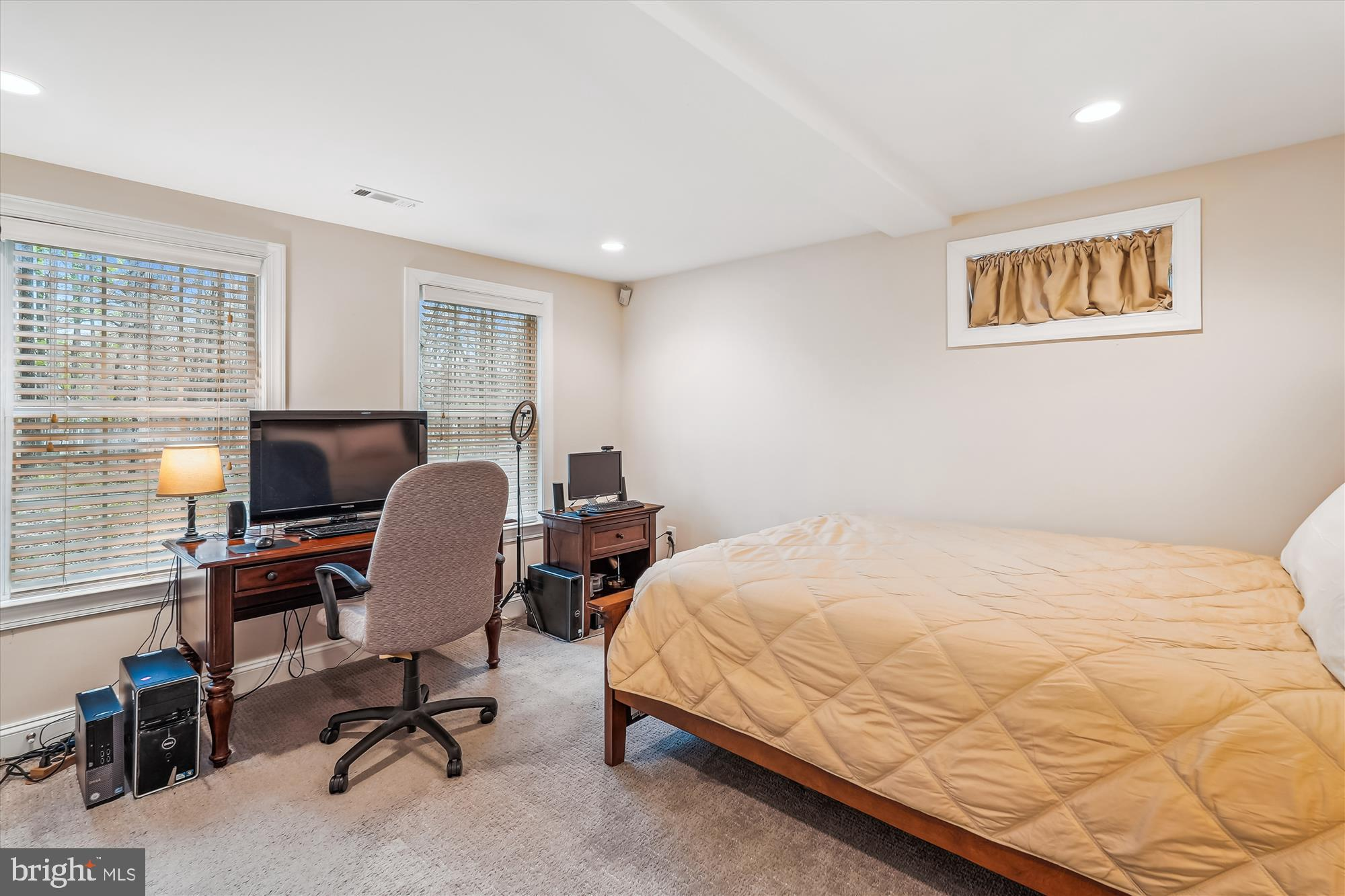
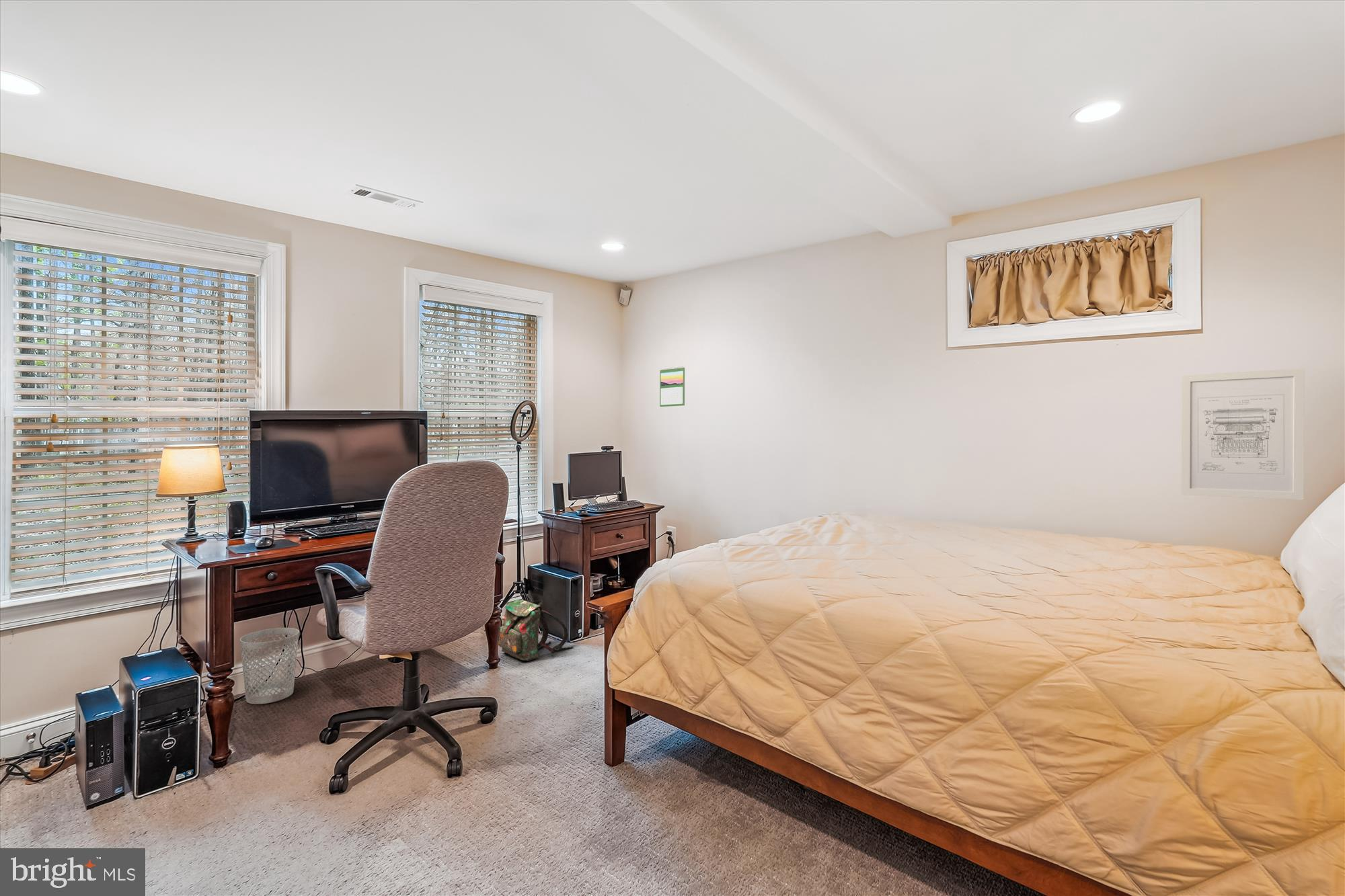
+ wastebasket [239,627,300,705]
+ calendar [659,366,685,407]
+ backpack [498,598,574,661]
+ wall art [1180,368,1305,501]
